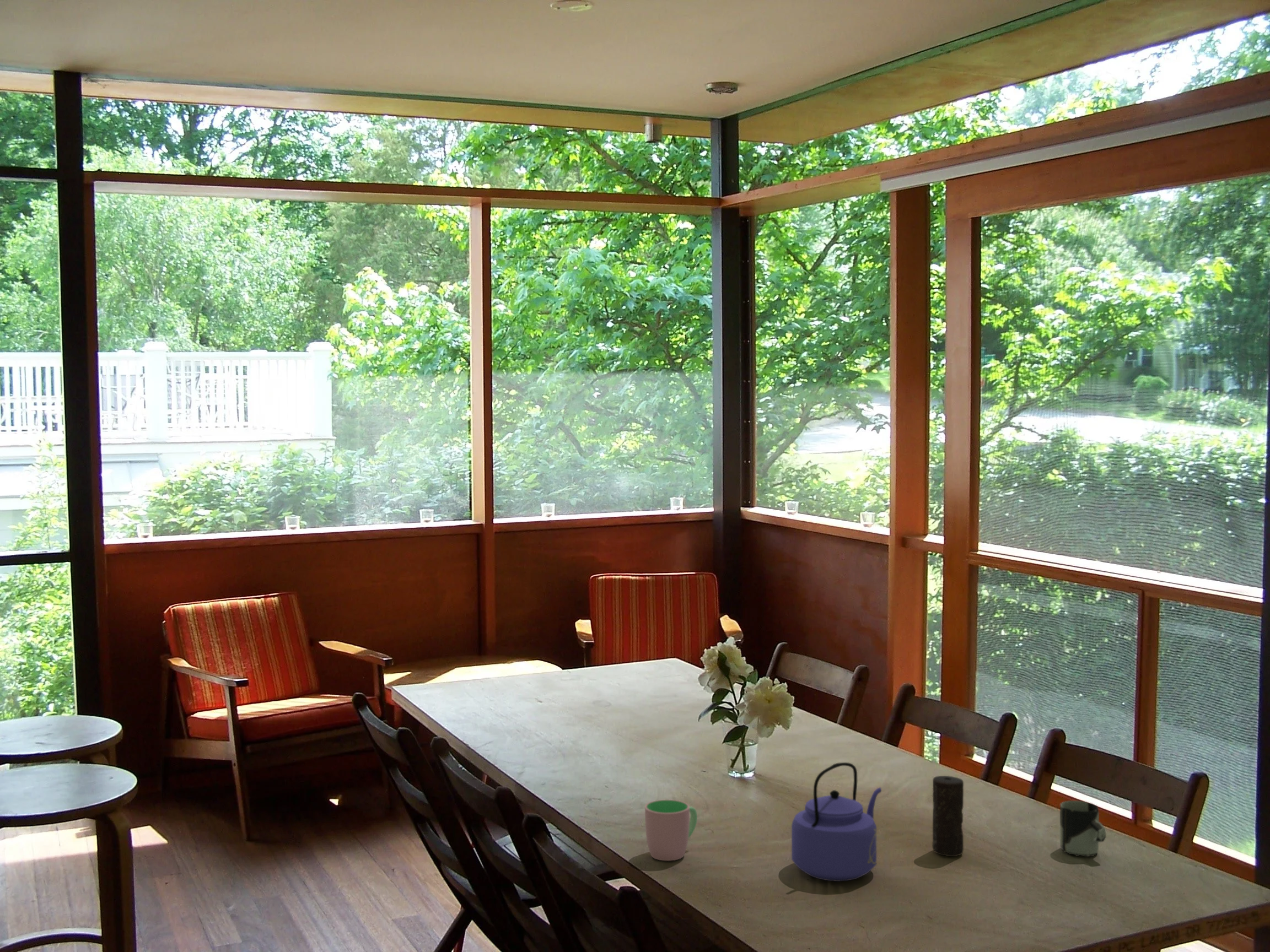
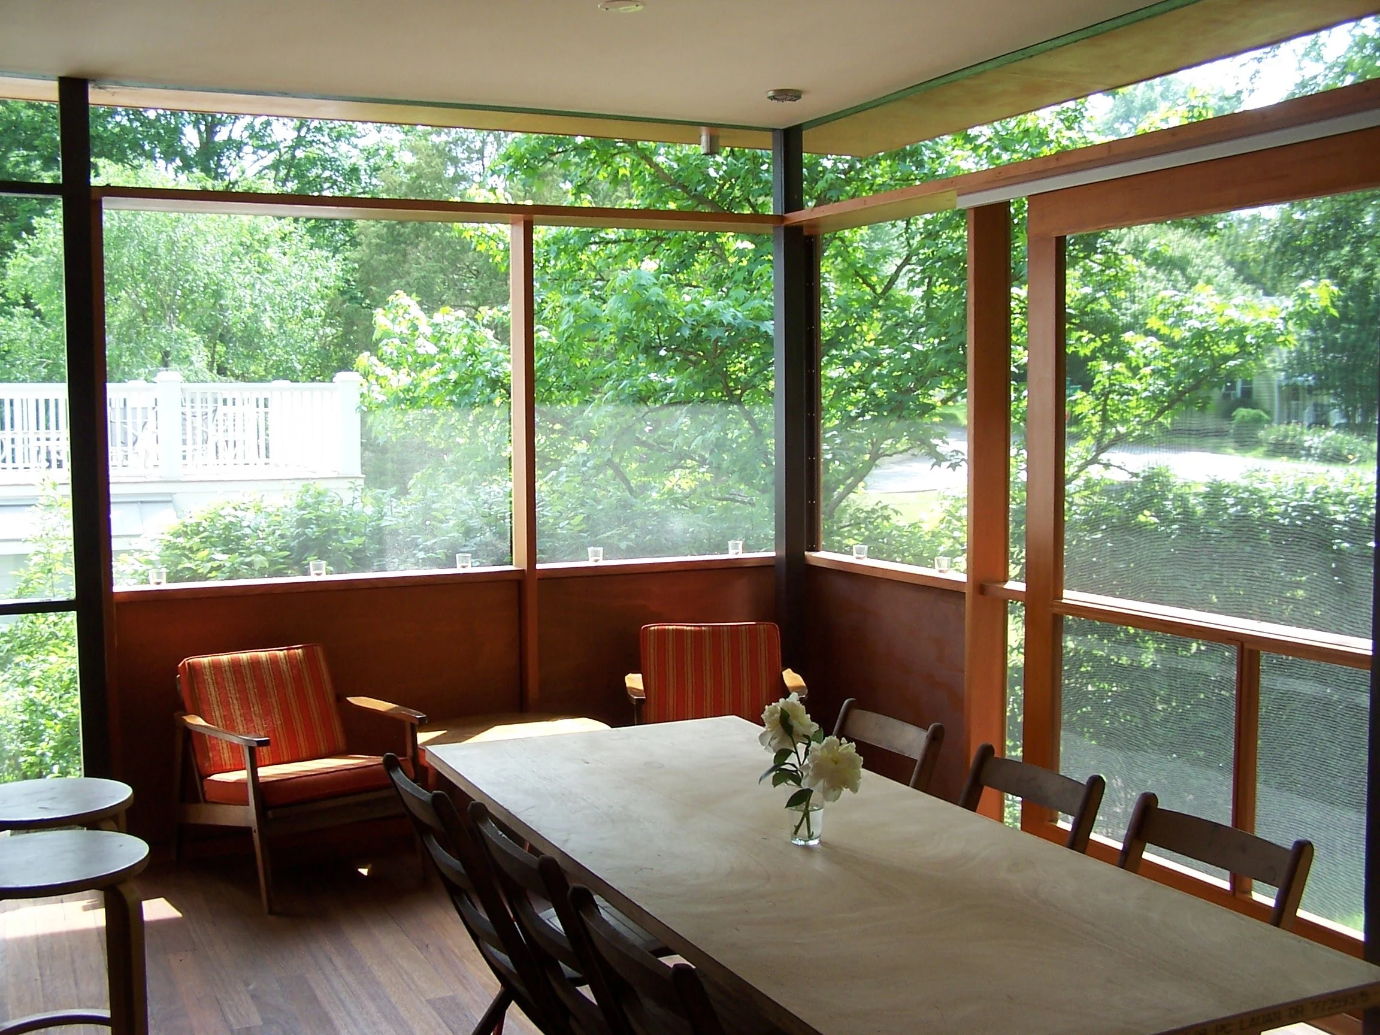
- candle [932,775,964,857]
- cup [644,799,698,861]
- kettle [791,762,882,882]
- cup [1059,800,1106,857]
